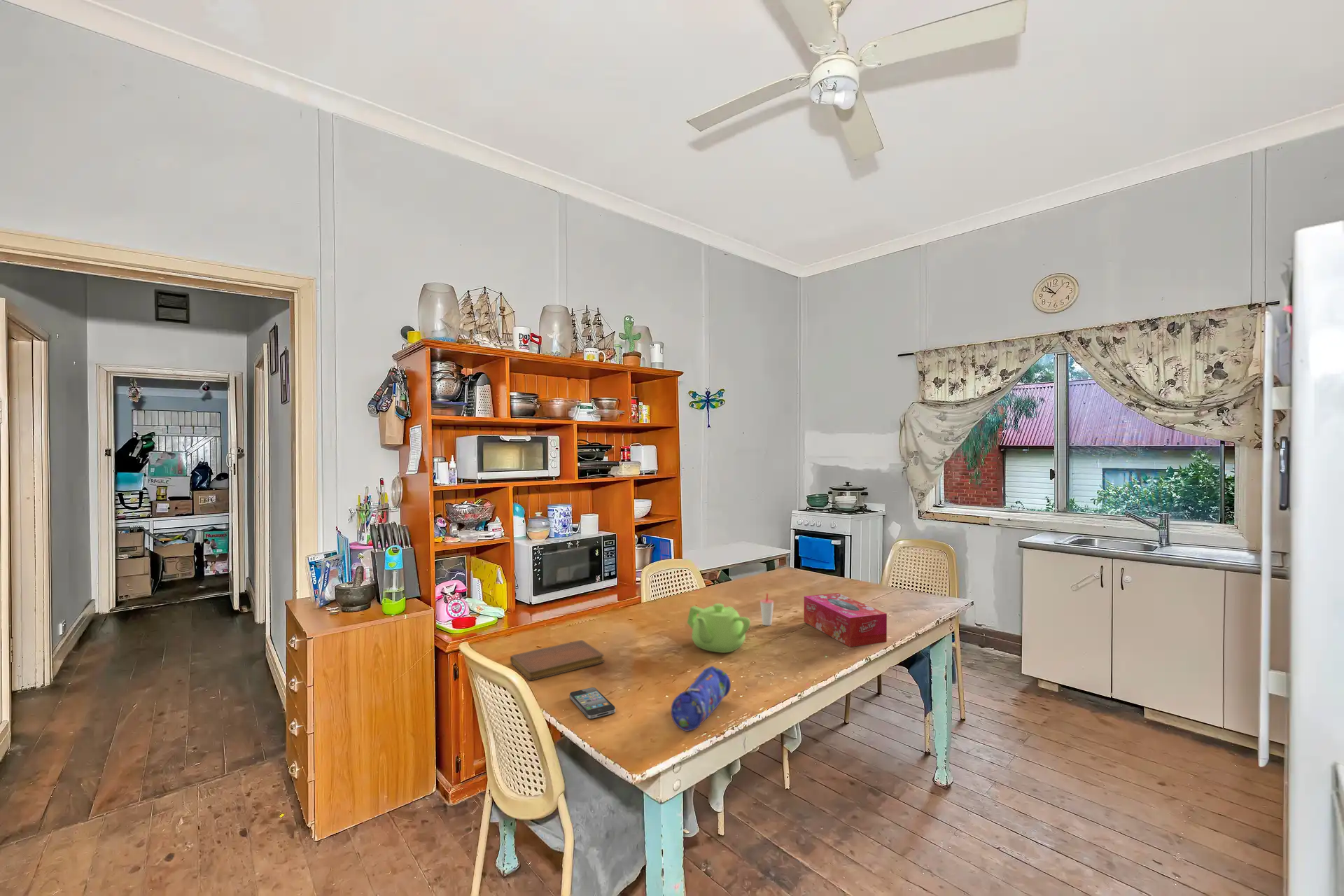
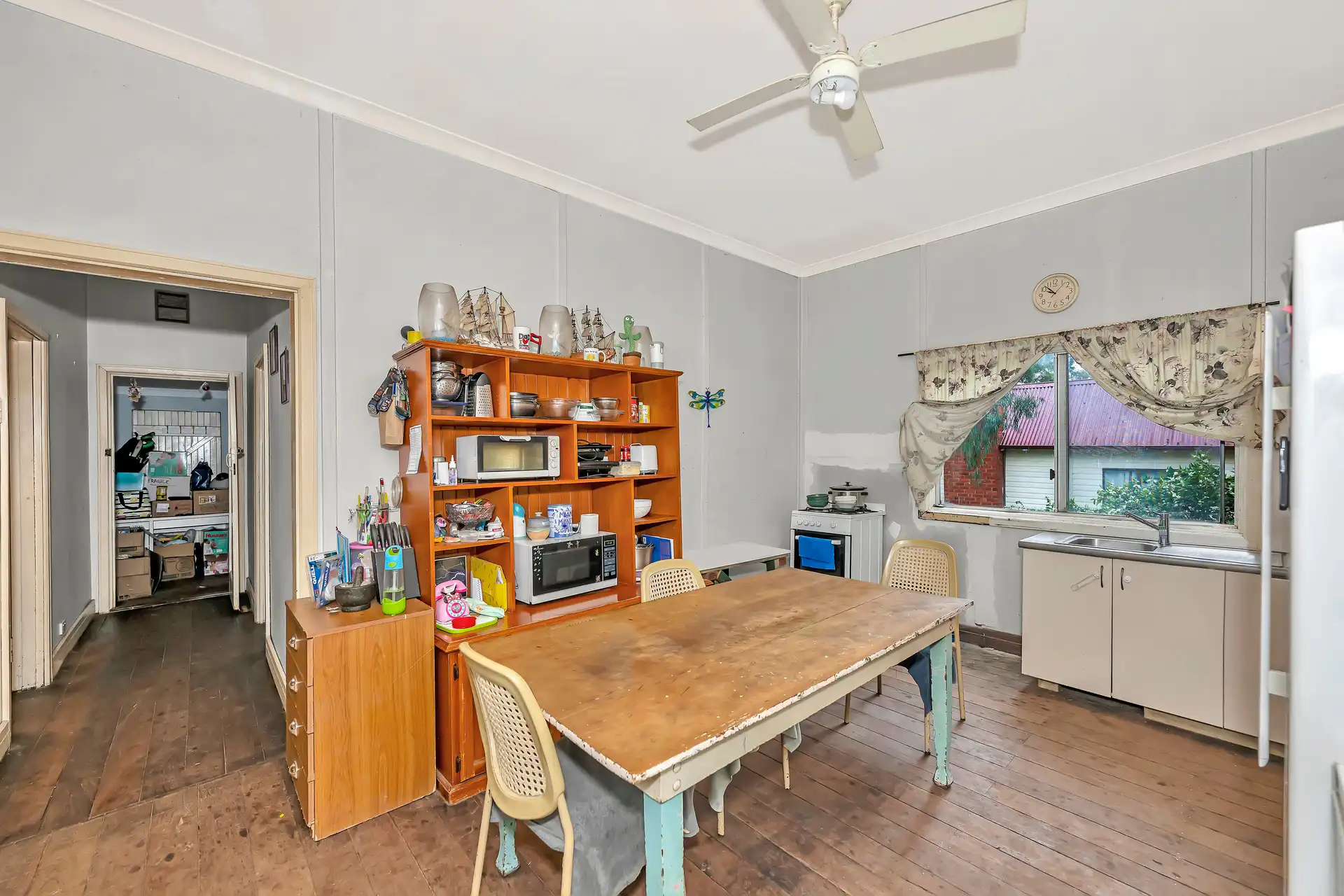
- notebook [510,639,605,681]
- pencil case [671,666,731,732]
- tissue box [804,592,888,647]
- teapot [686,603,751,653]
- cup [759,592,775,626]
- smartphone [569,687,616,720]
